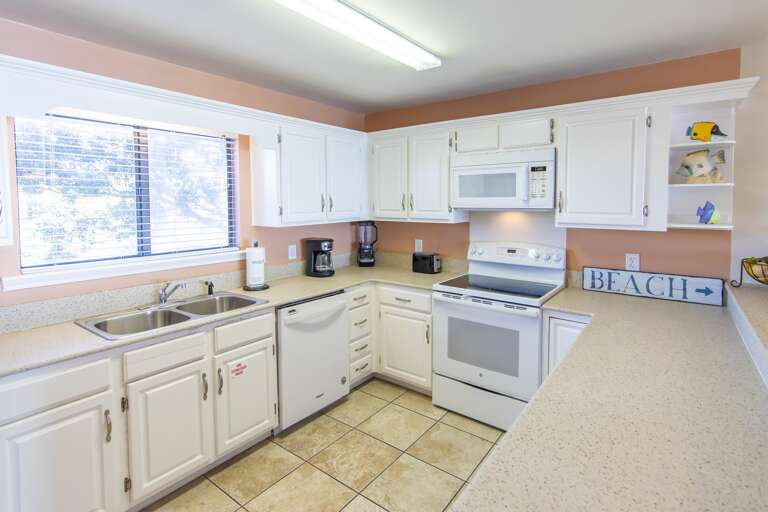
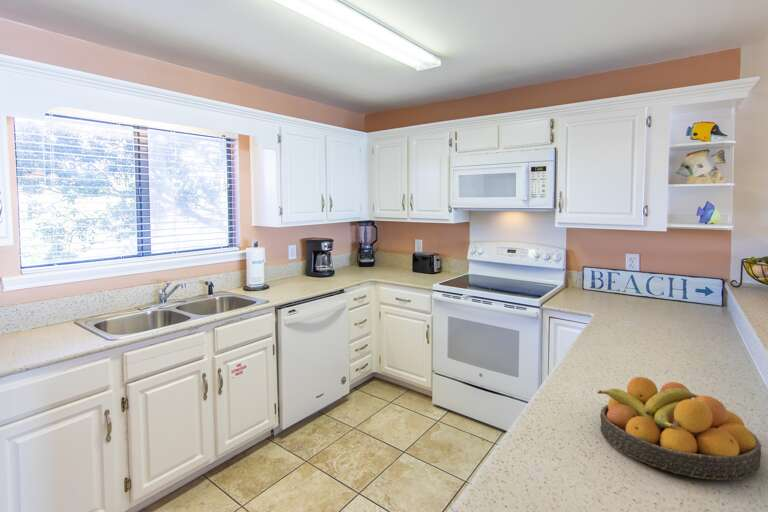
+ fruit bowl [596,376,762,481]
